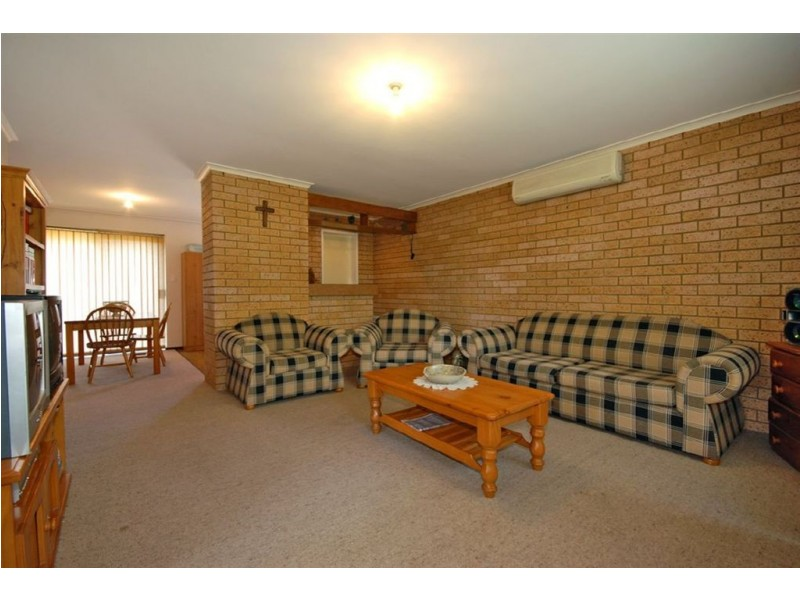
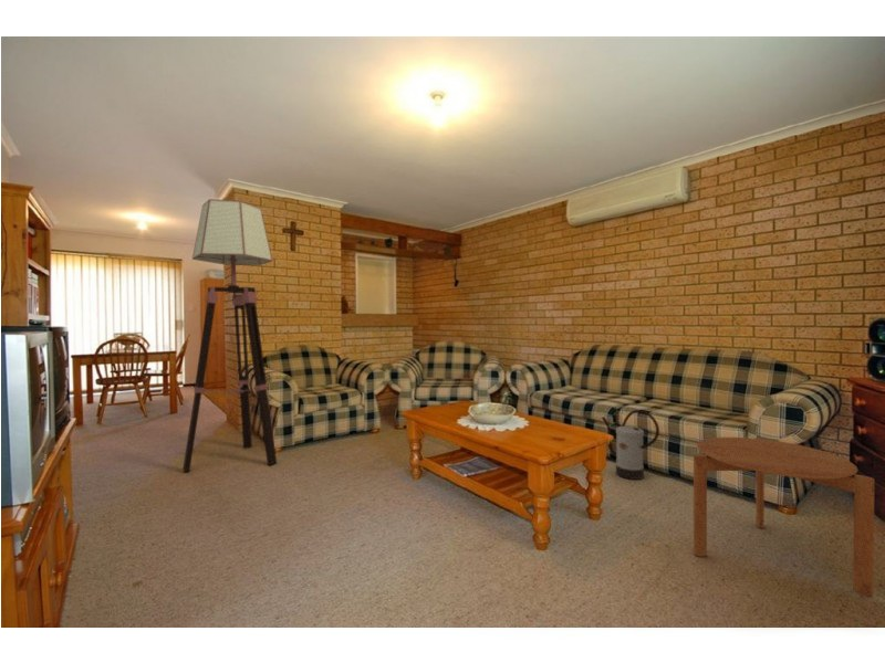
+ floor lamp [181,198,278,473]
+ side table [693,436,875,599]
+ watering can [601,409,660,481]
